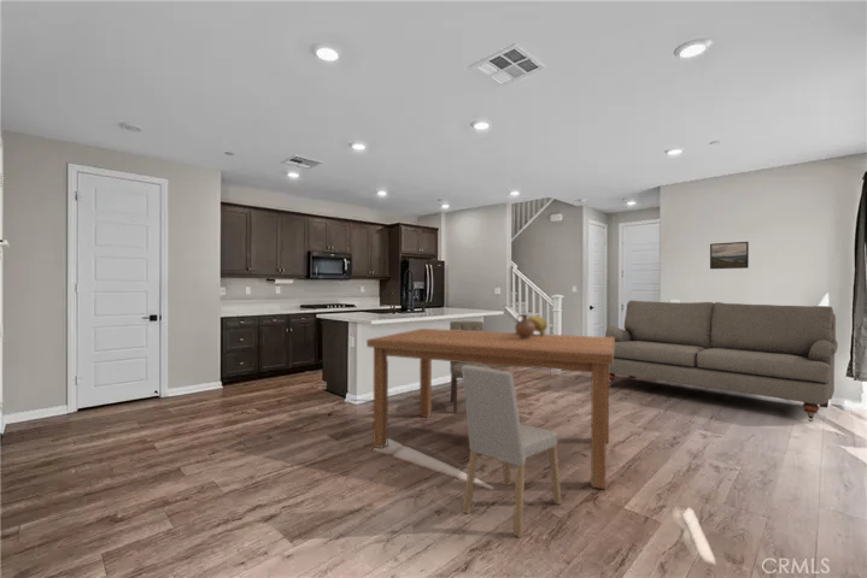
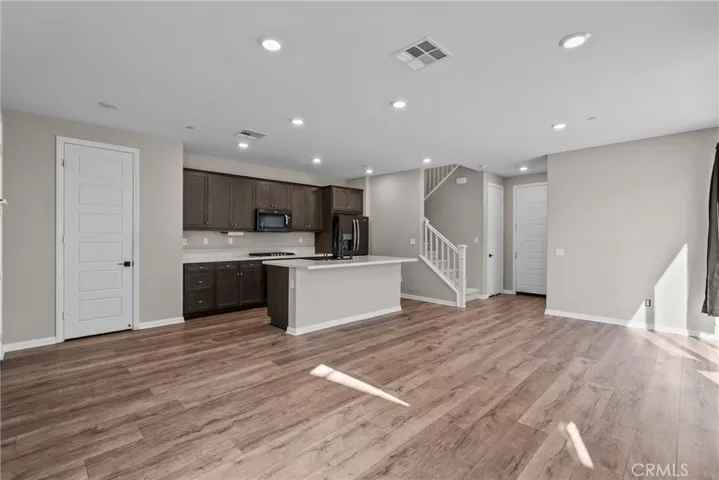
- dining chair [449,320,492,414]
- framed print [709,241,750,270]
- banana bunch [515,314,549,336]
- dining table [365,328,614,490]
- ceramic jug [514,313,535,340]
- dining chair [462,366,563,538]
- sofa [604,300,839,423]
